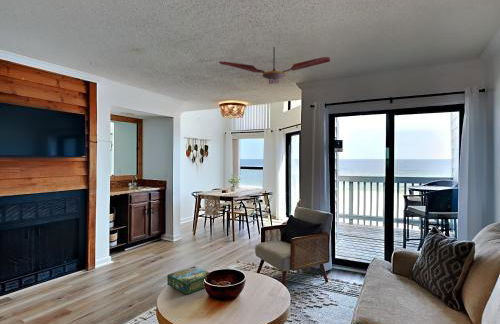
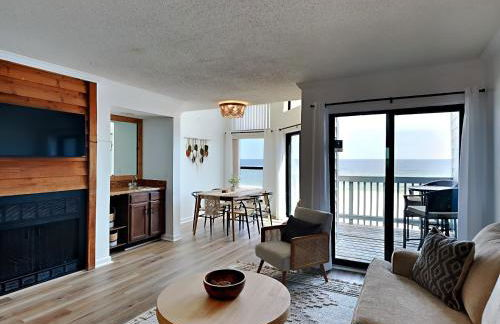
- board game [166,265,210,296]
- ceiling fan [218,46,331,86]
